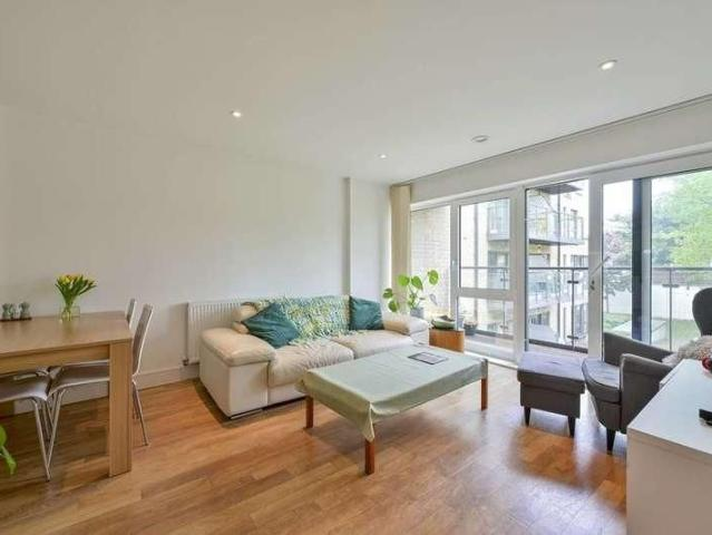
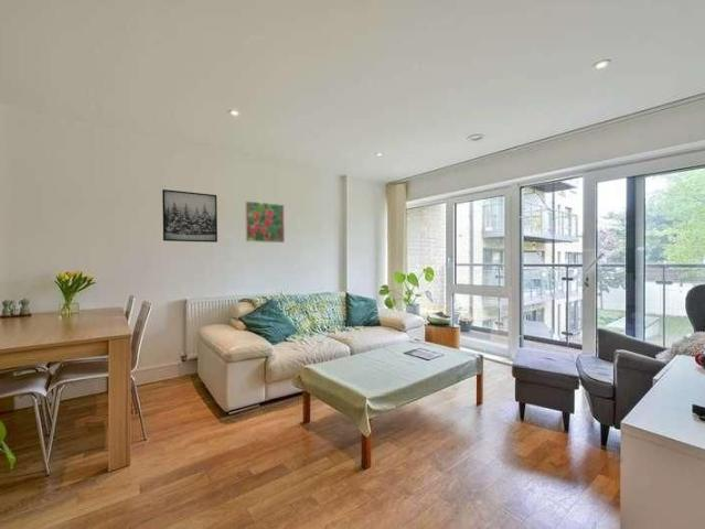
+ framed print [244,201,286,244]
+ wall art [161,188,218,244]
